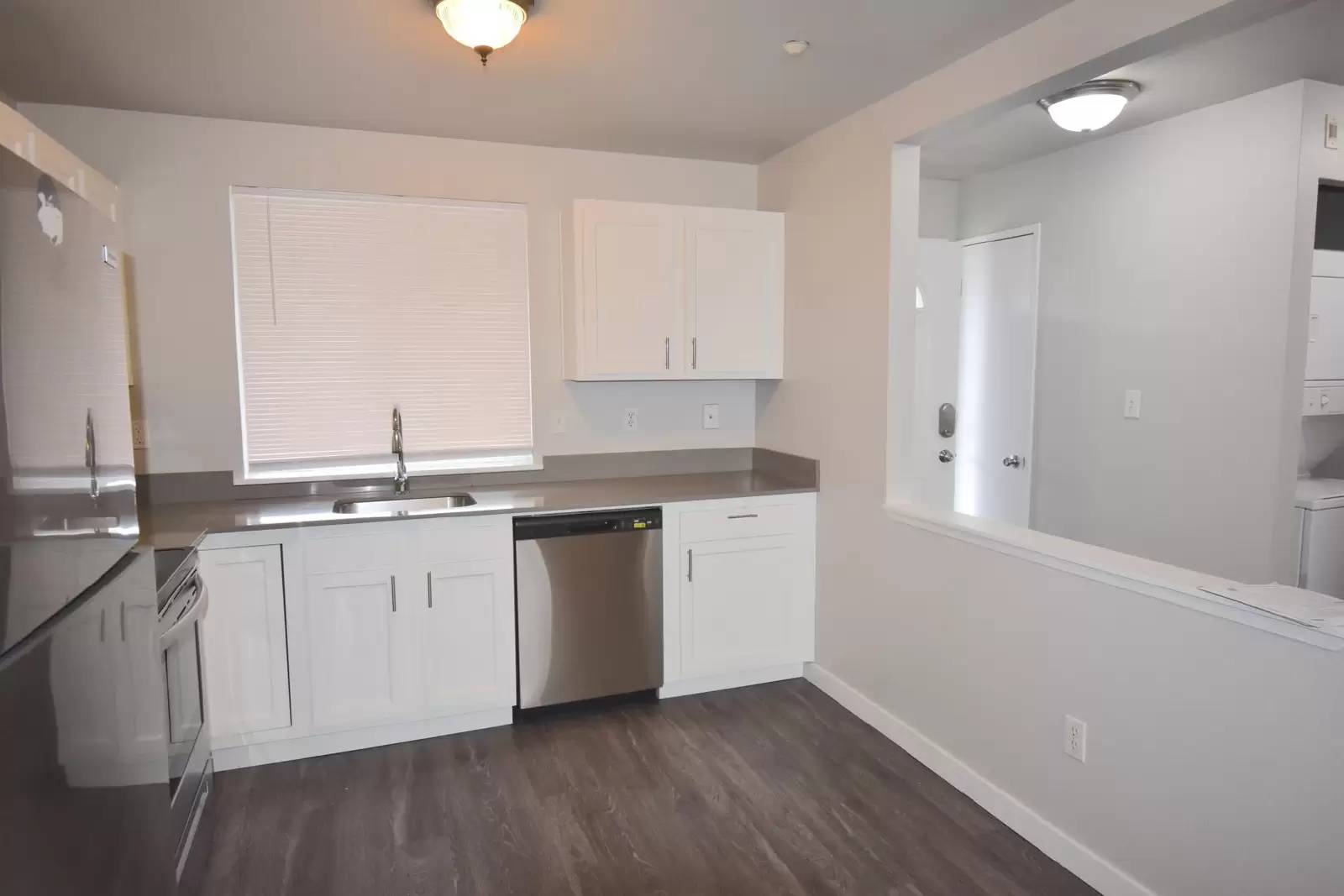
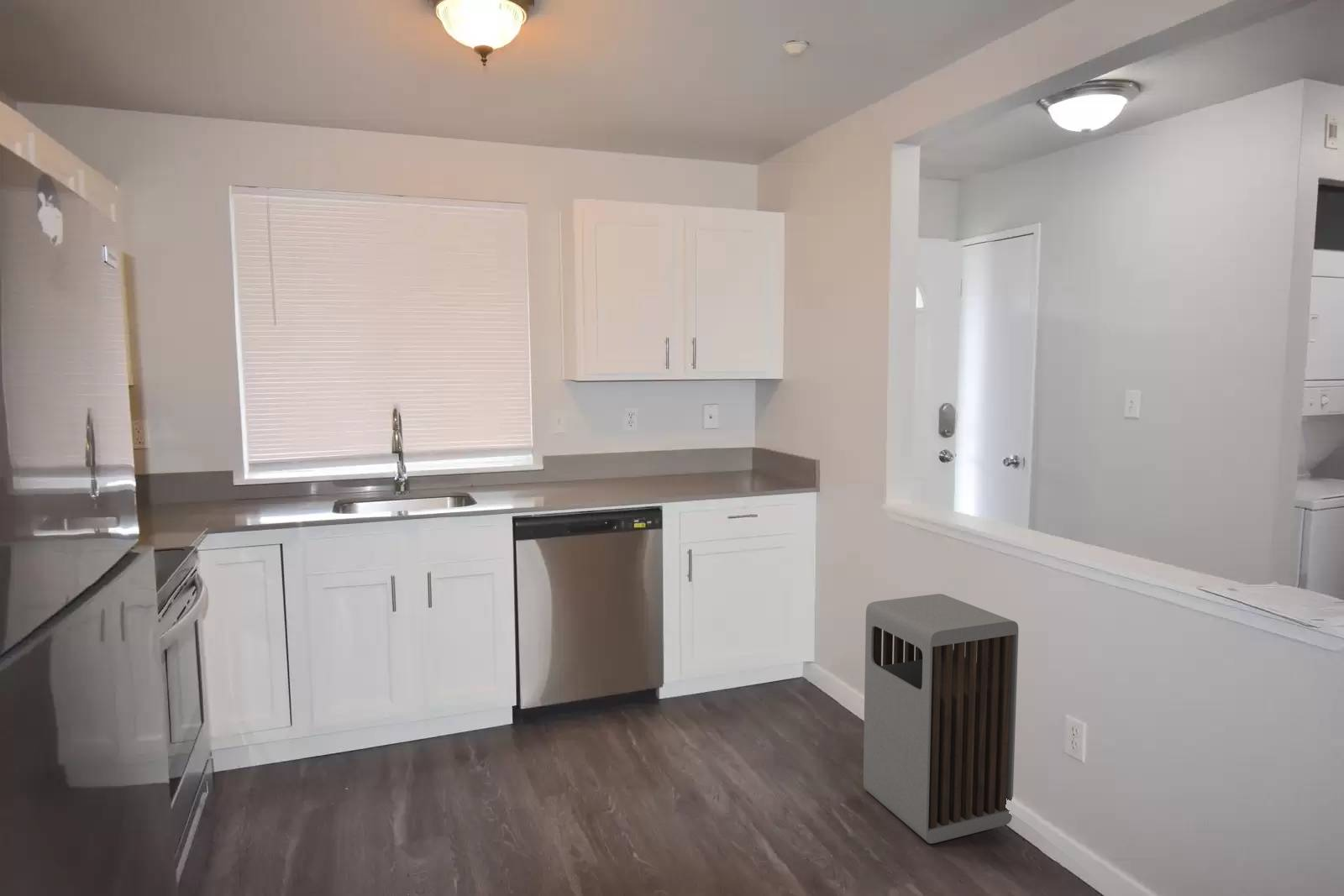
+ trash bin [863,593,1019,844]
